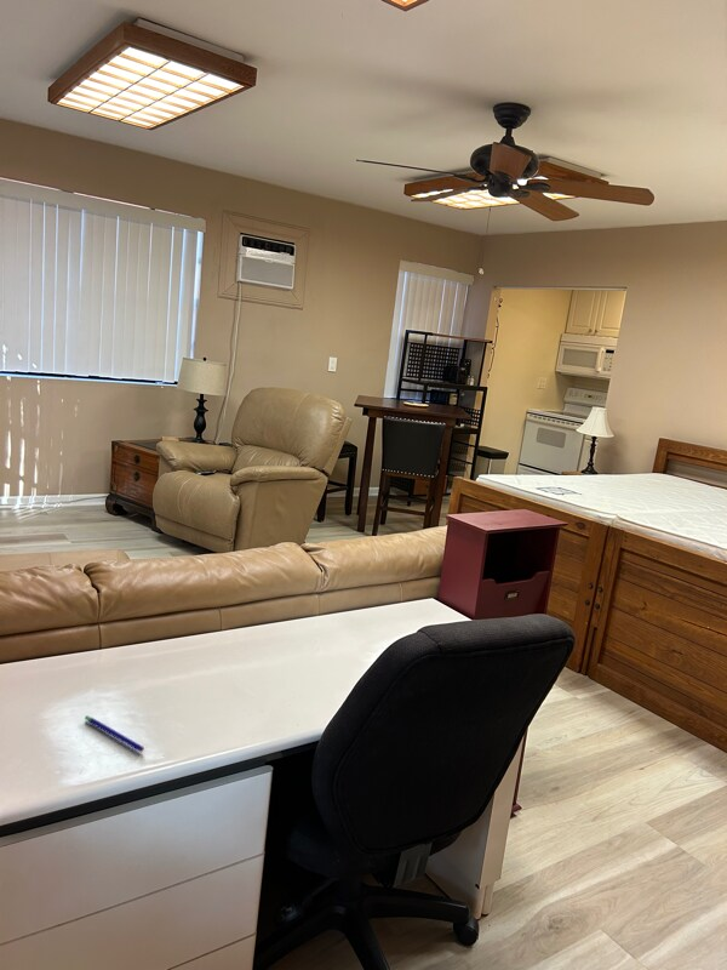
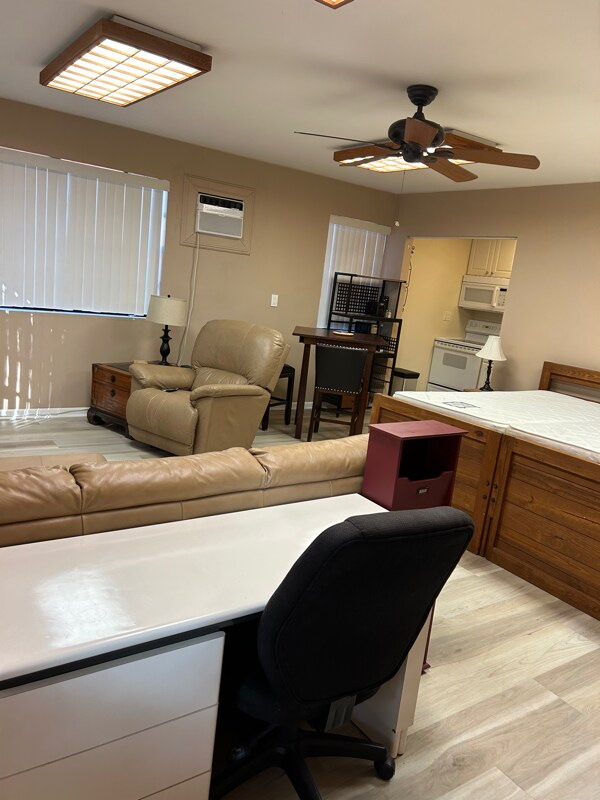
- pen [84,714,145,753]
